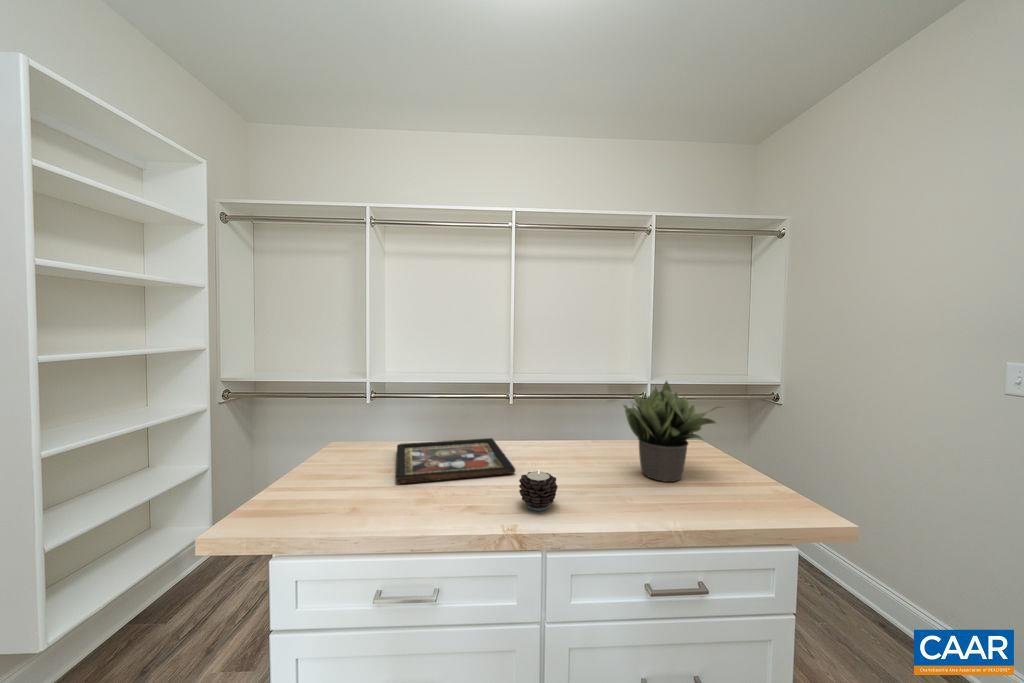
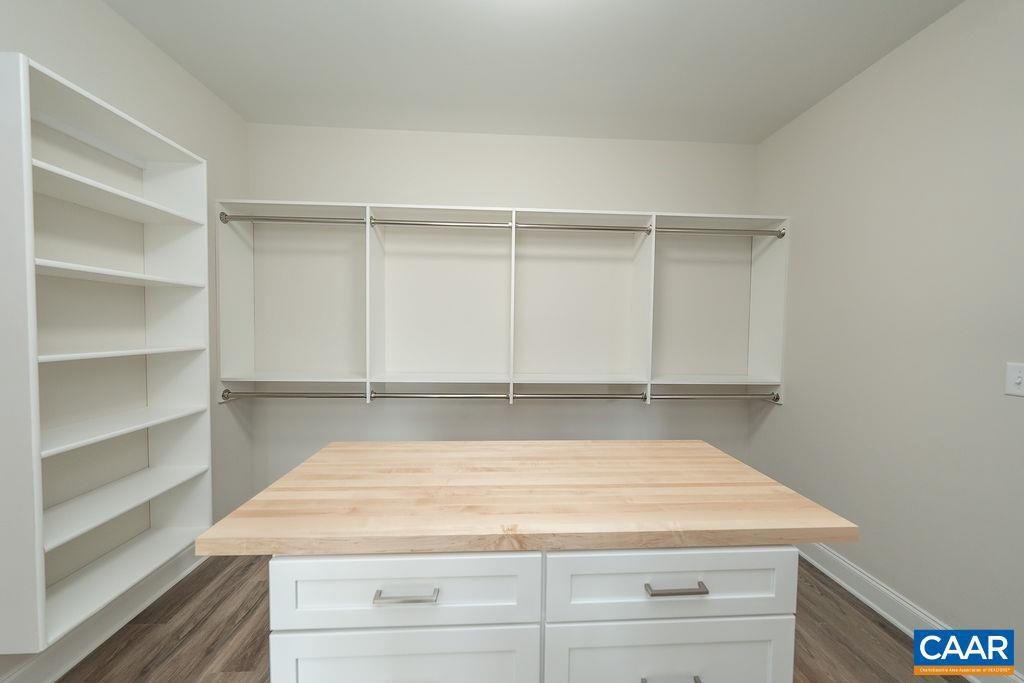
- potted plant [622,379,727,483]
- candle [518,470,559,512]
- decorative tray [395,437,516,485]
